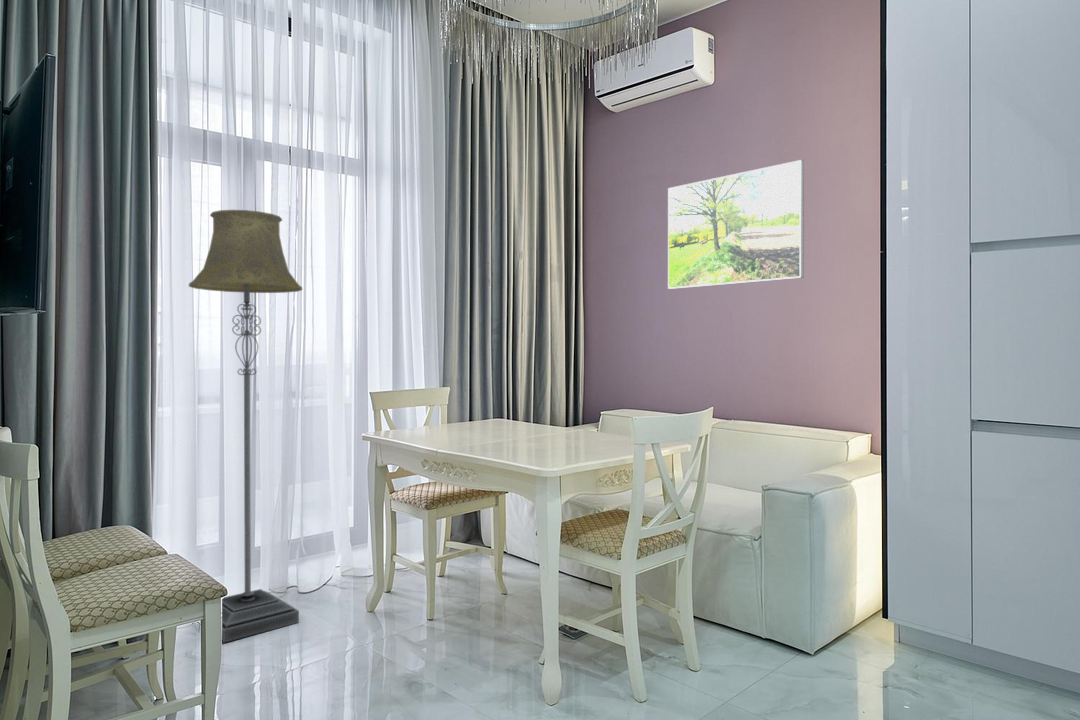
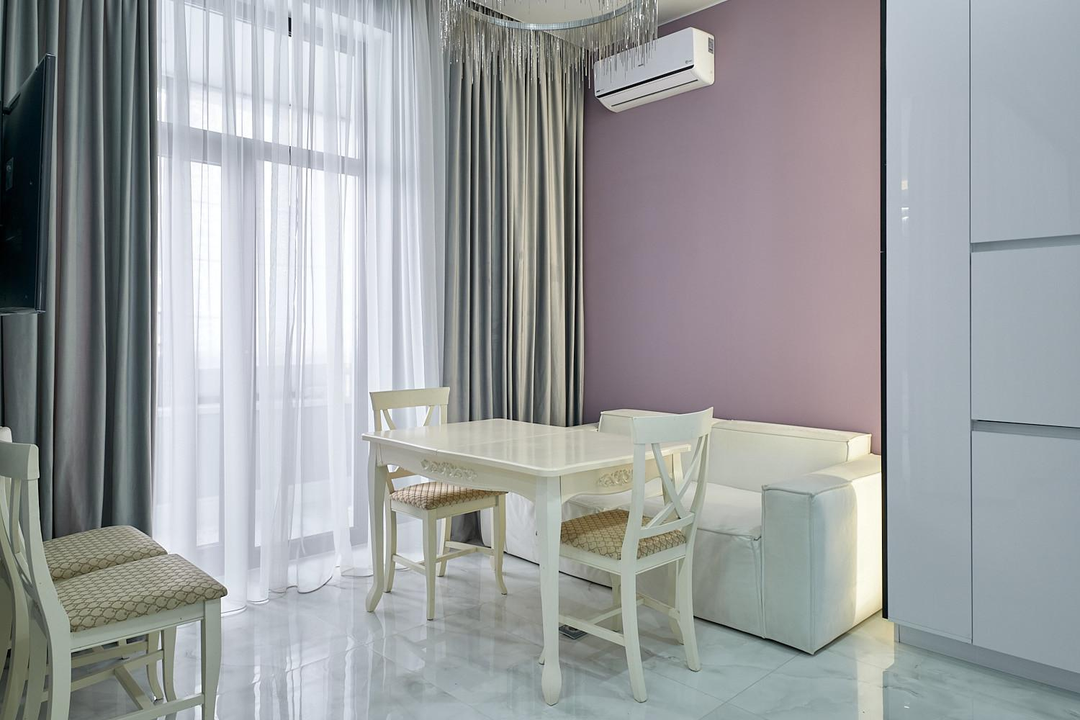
- floor lamp [188,209,303,644]
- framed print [667,159,805,290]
